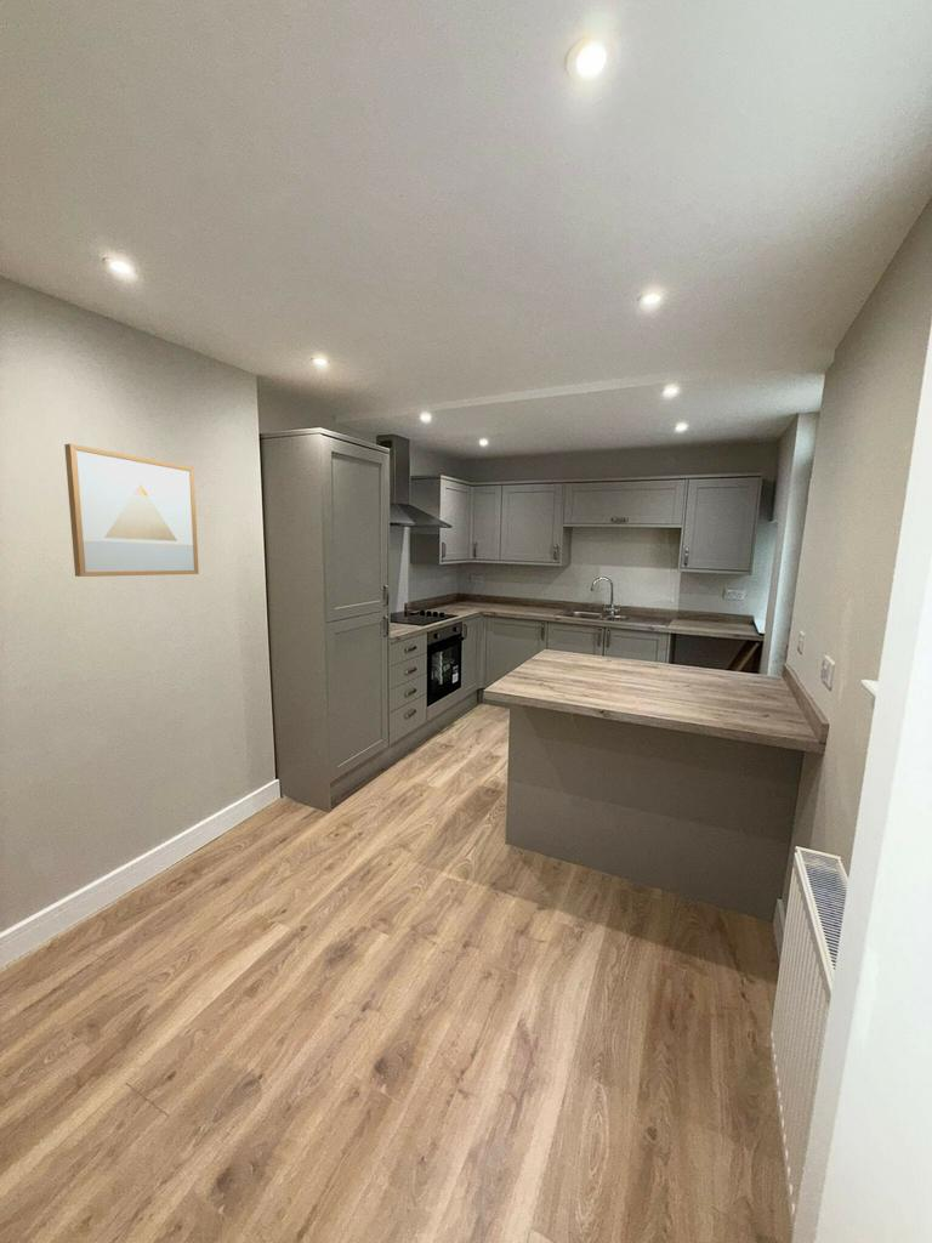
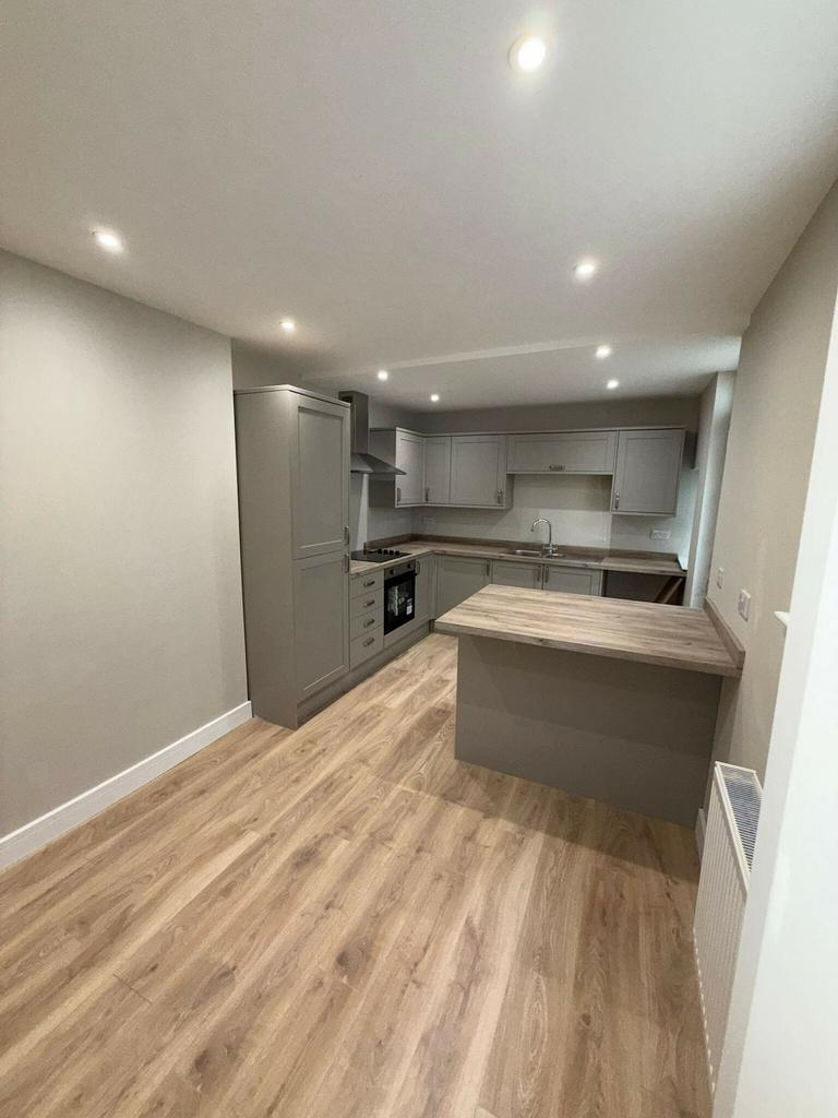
- wall art [63,443,200,578]
